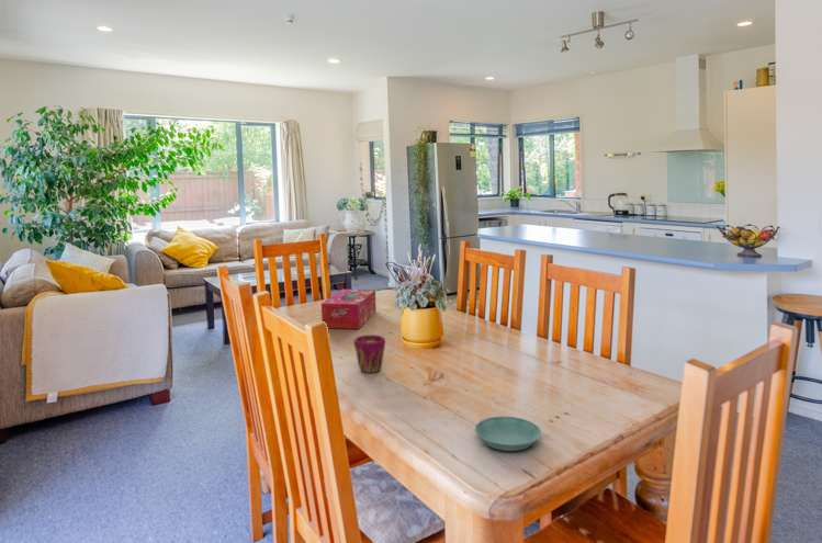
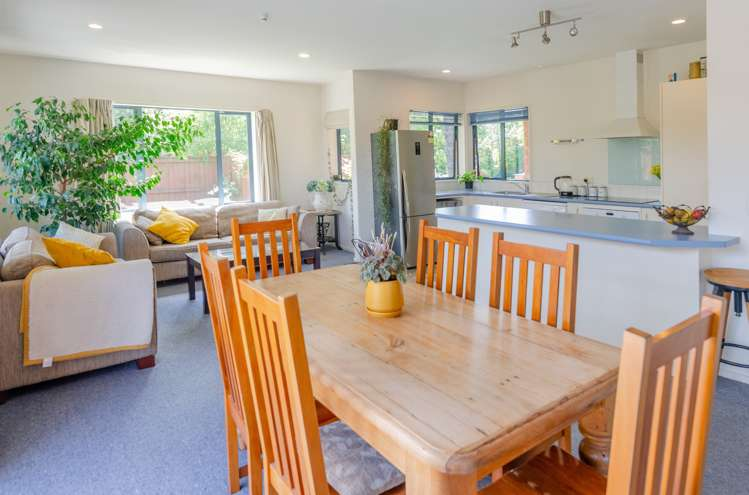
- cup [352,333,386,374]
- saucer [474,416,542,452]
- tissue box [320,289,378,330]
